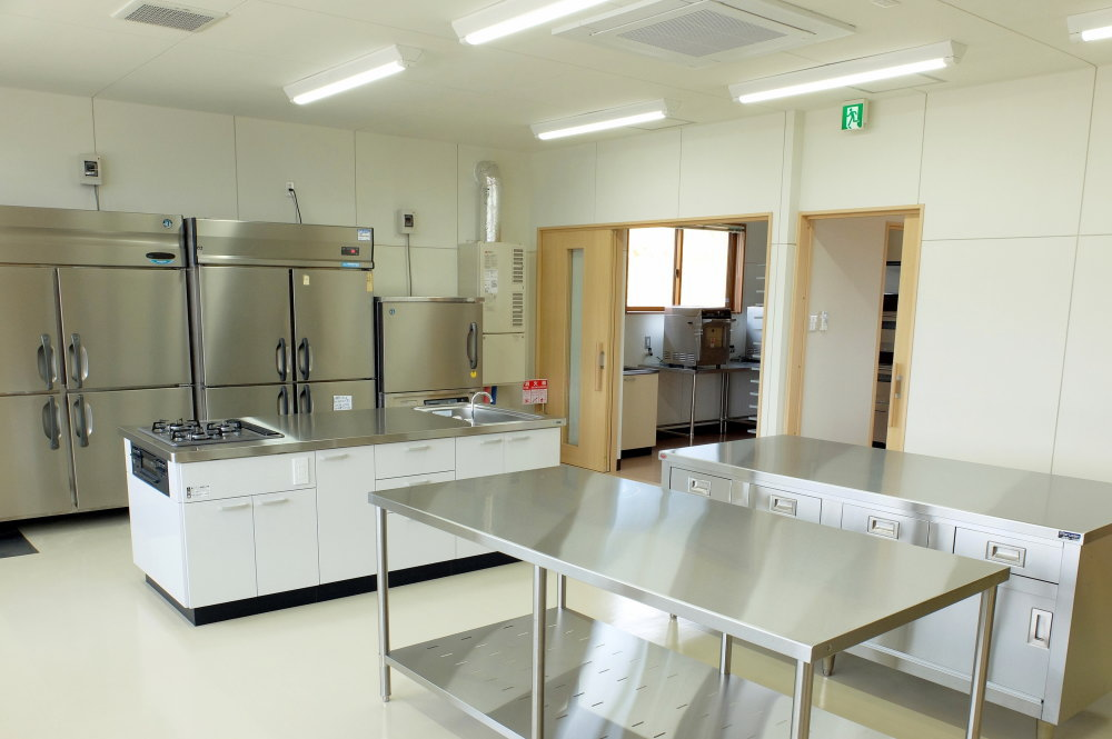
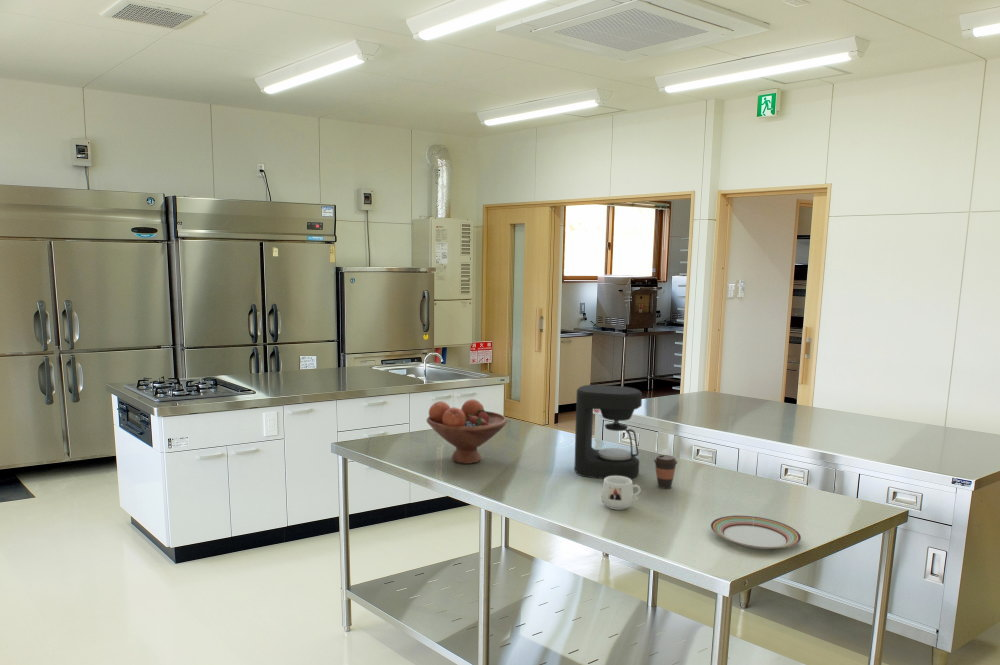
+ fruit bowl [426,398,508,465]
+ coffee maker [573,384,643,480]
+ plate [709,515,802,551]
+ coffee cup [653,454,679,489]
+ mug [600,476,642,511]
